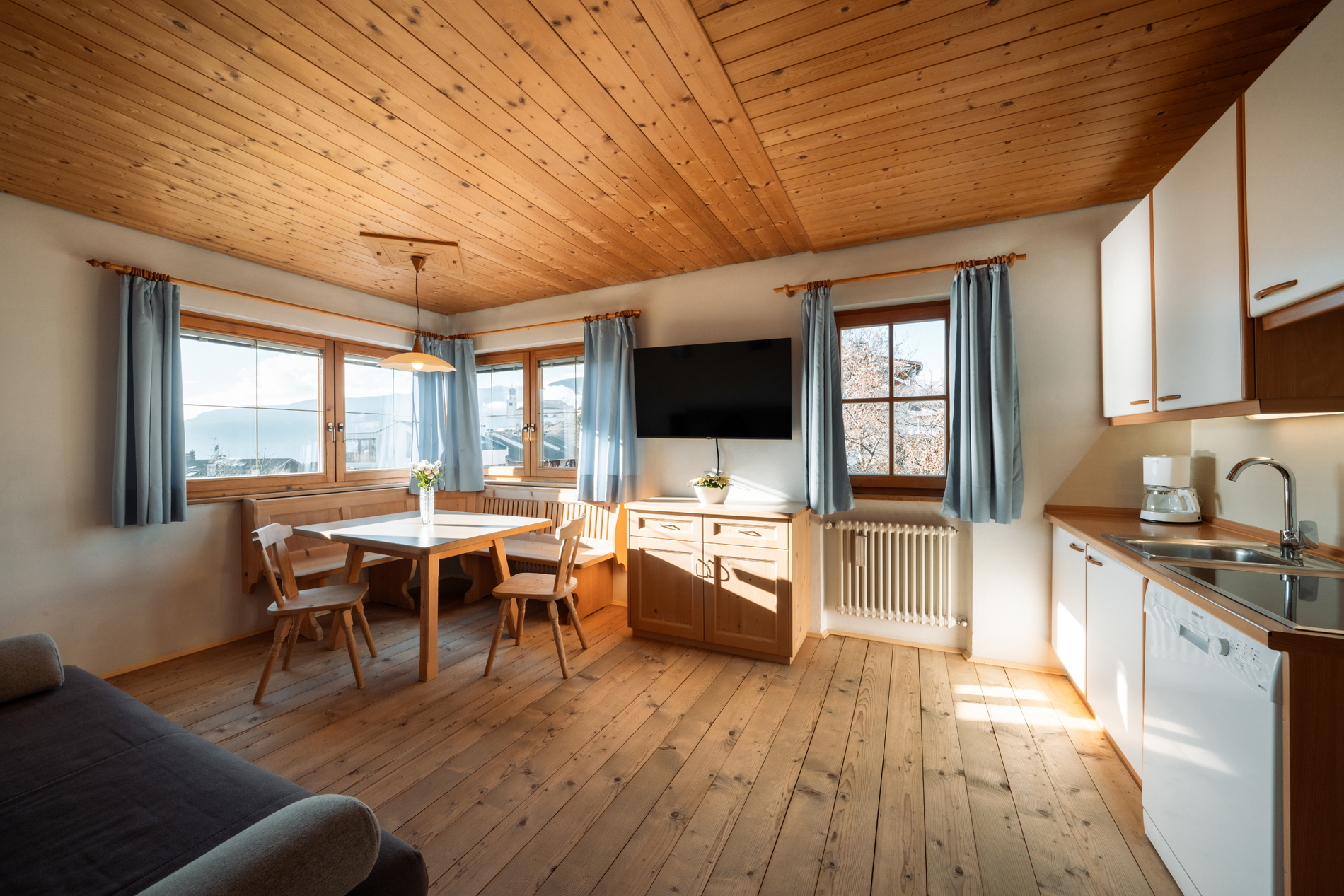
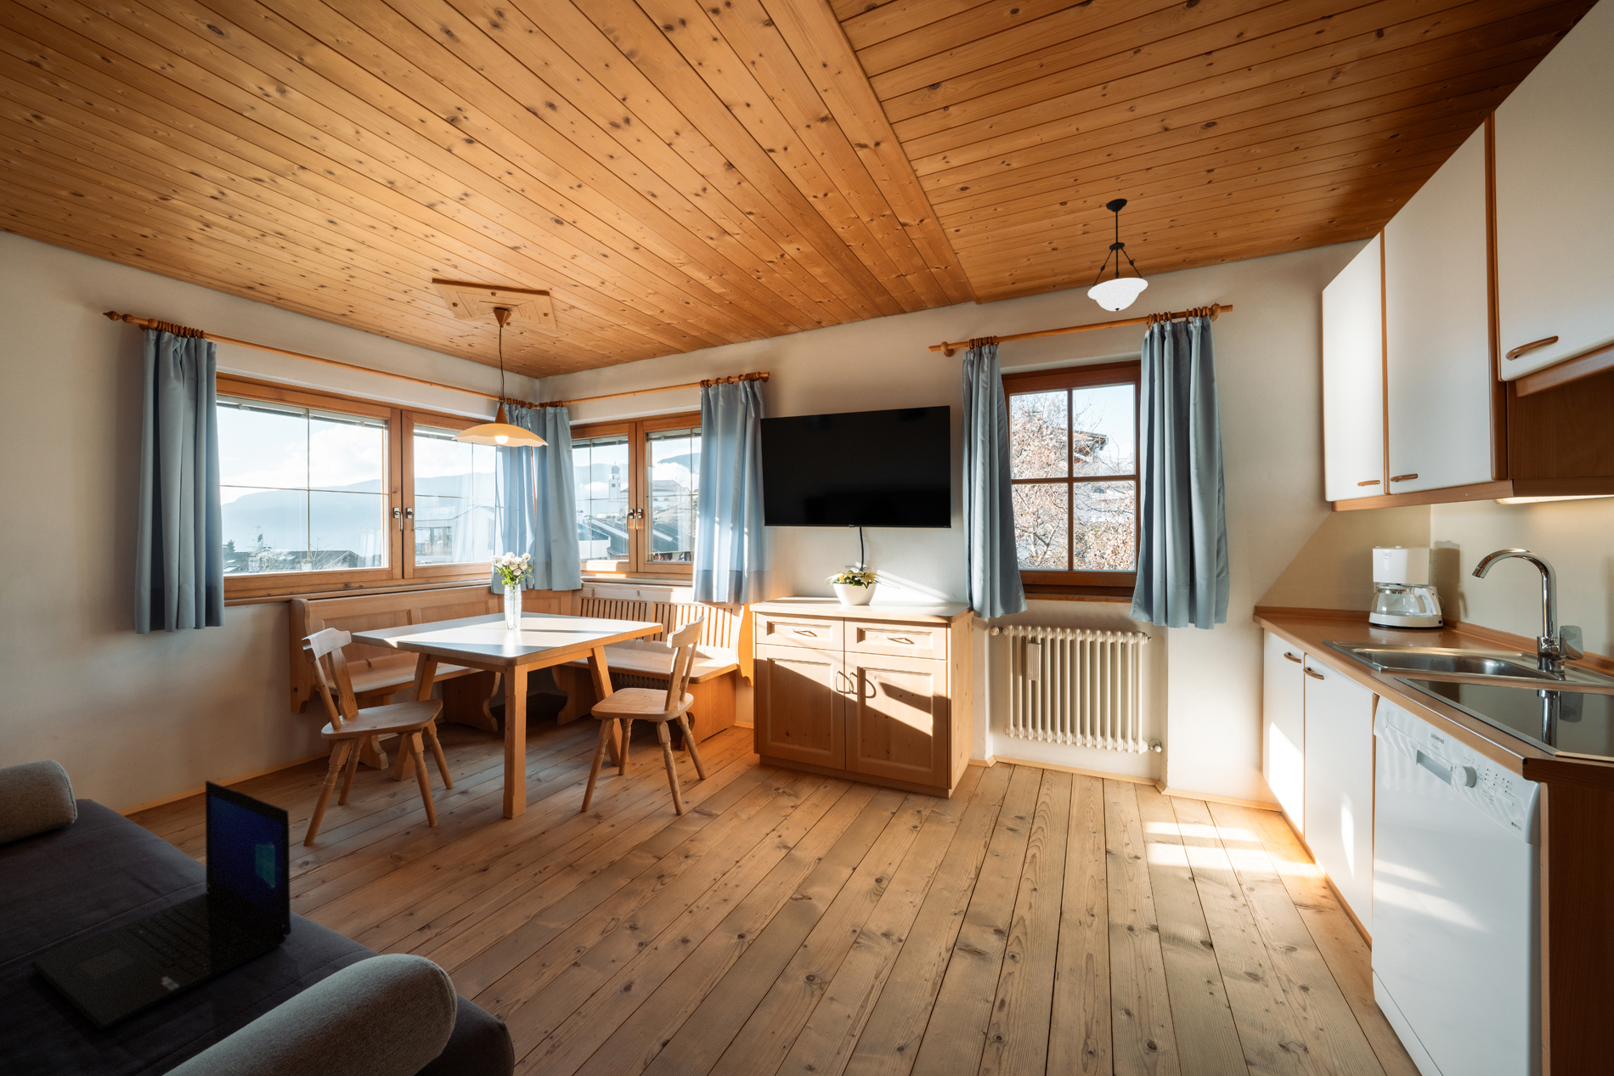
+ laptop [30,779,292,1032]
+ pendant light [1087,198,1148,312]
